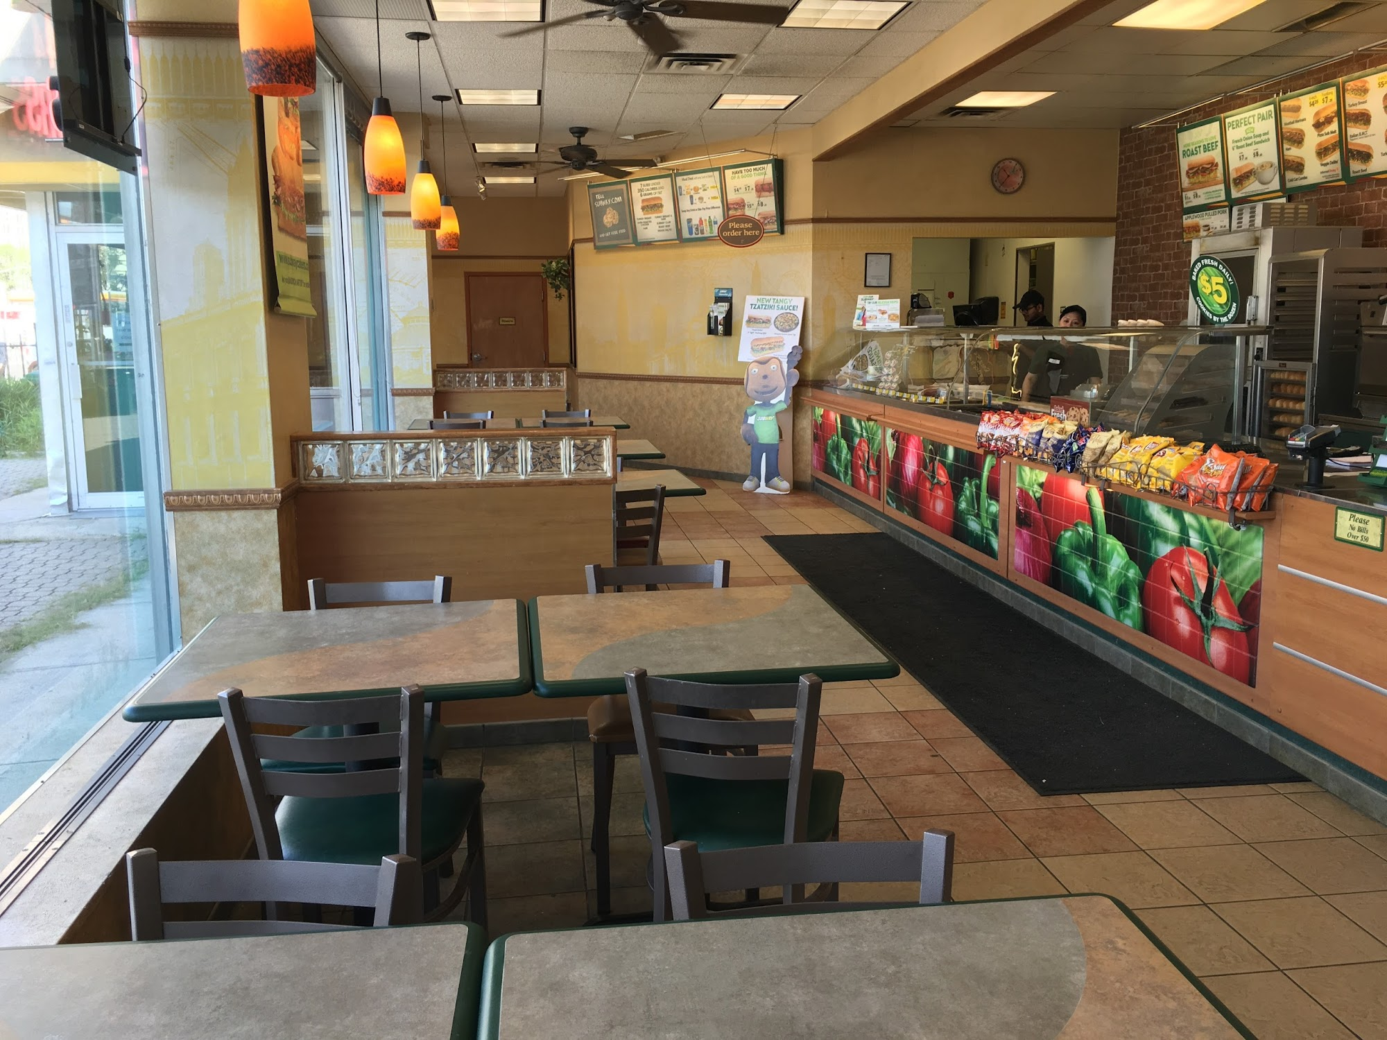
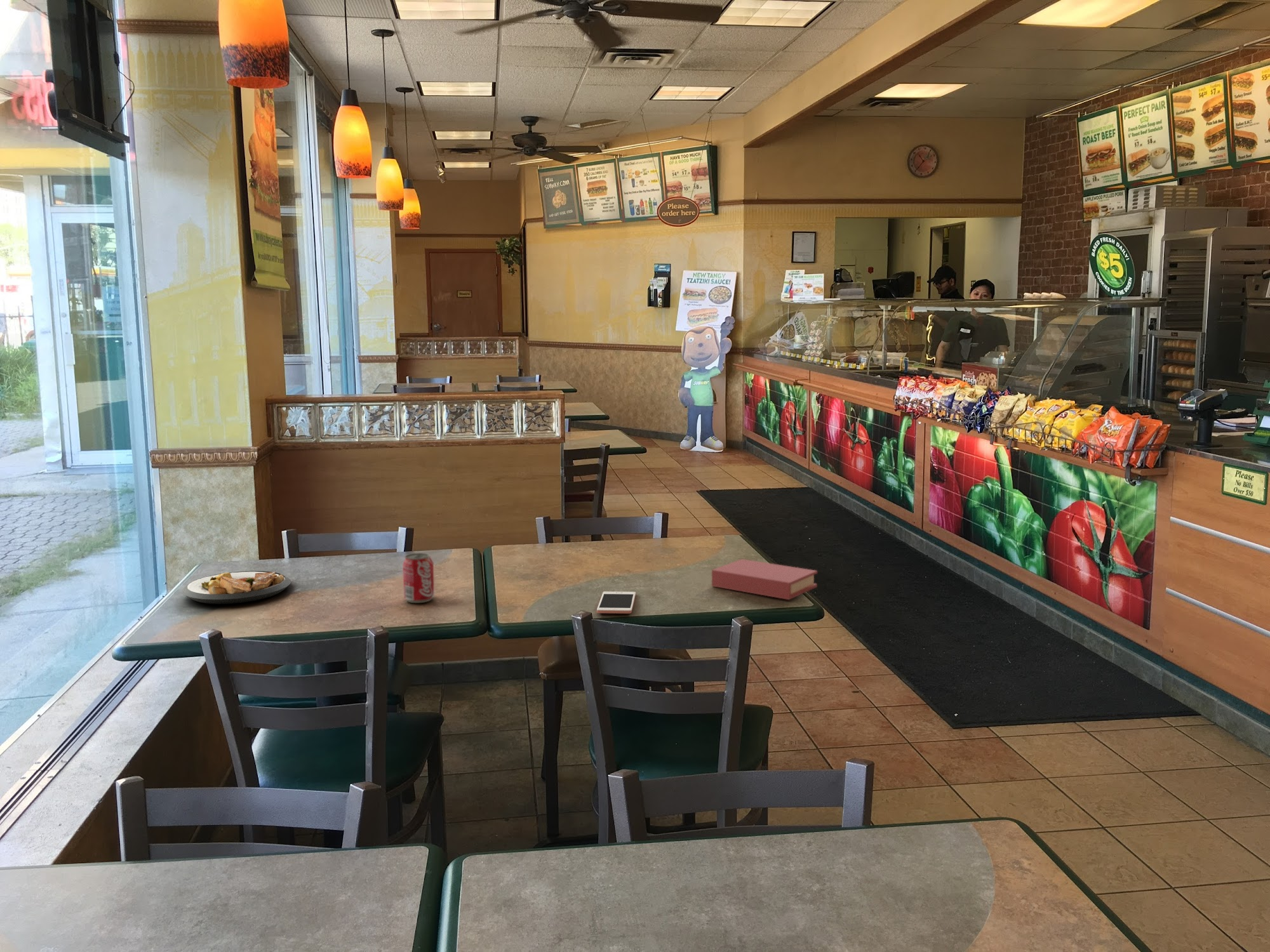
+ cell phone [596,591,636,614]
+ book [711,559,818,600]
+ plate [181,571,291,604]
+ beverage can [402,552,435,604]
